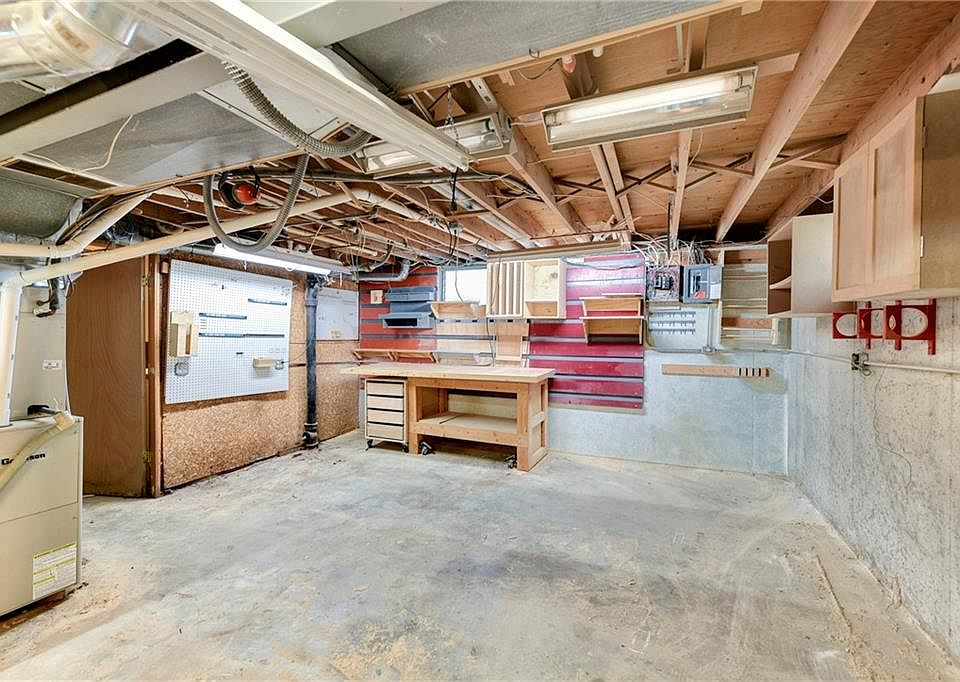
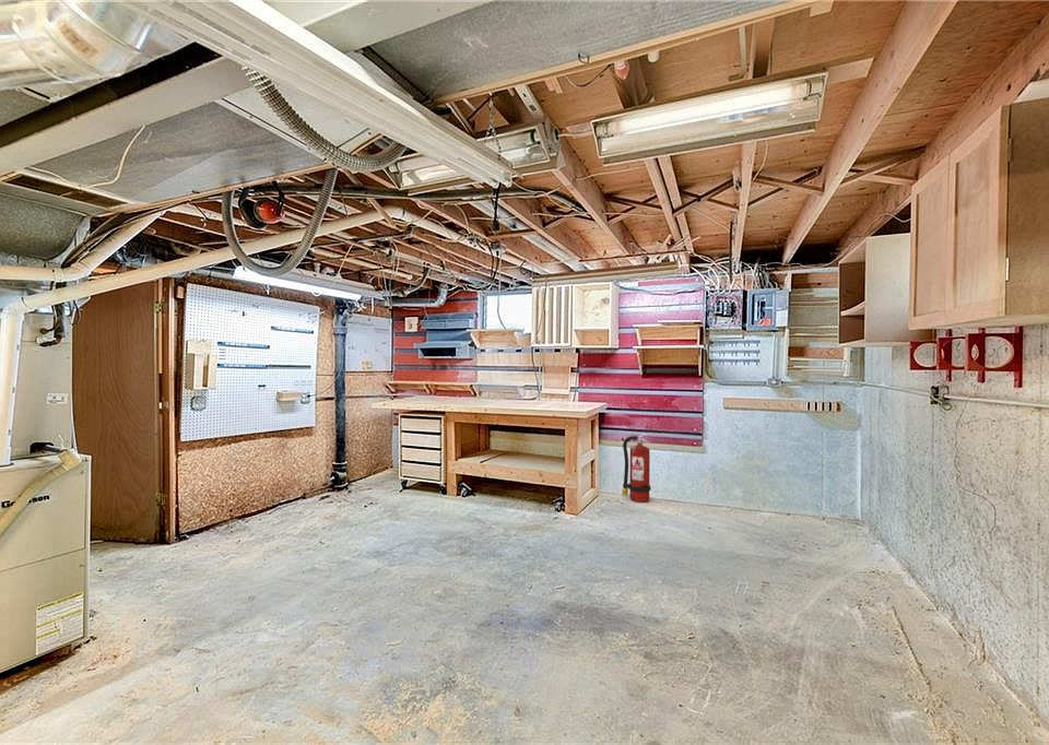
+ fire extinguisher [621,433,652,504]
